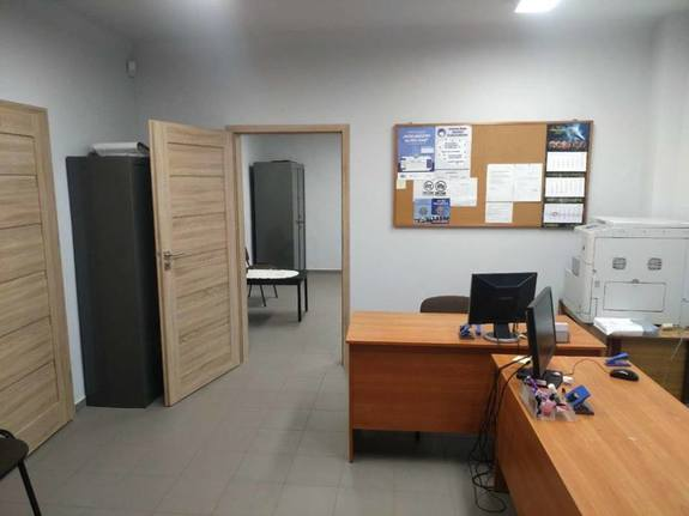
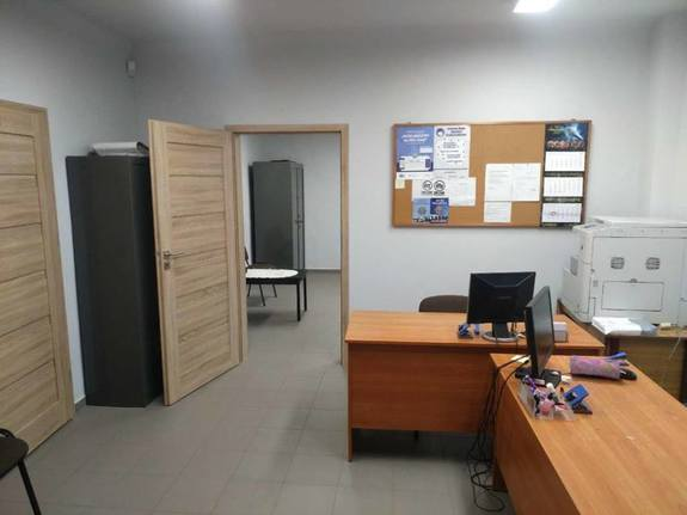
+ pencil case [569,355,622,380]
